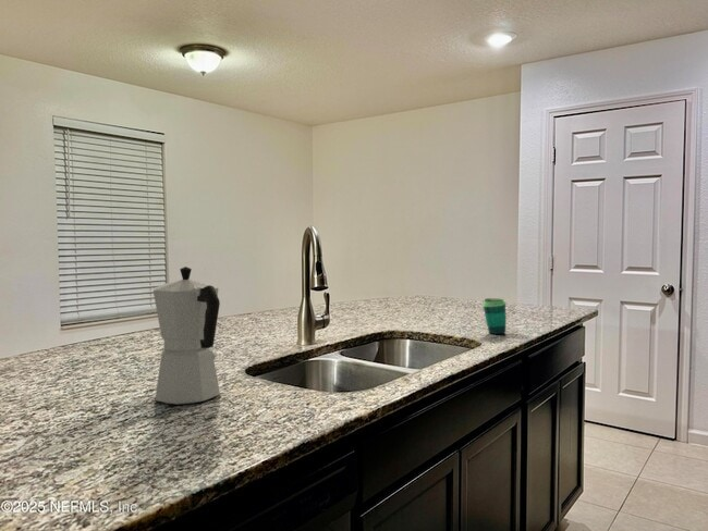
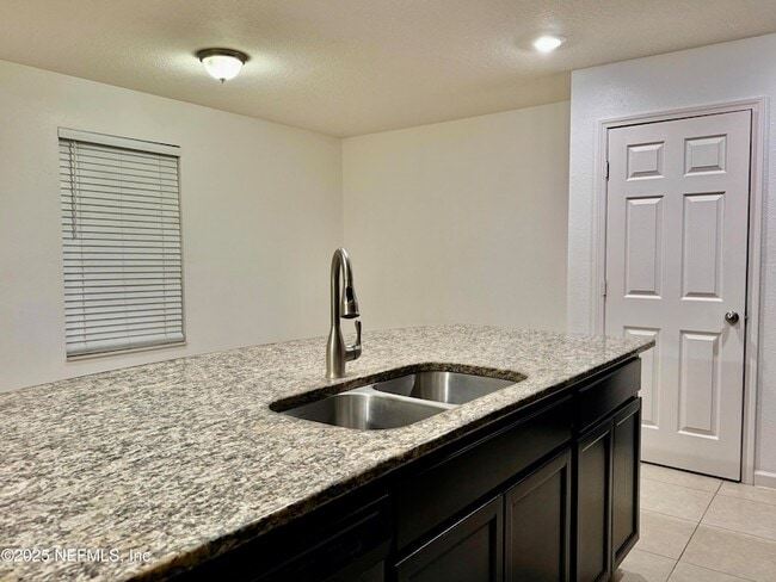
- moka pot [152,266,221,405]
- cup [481,297,508,335]
